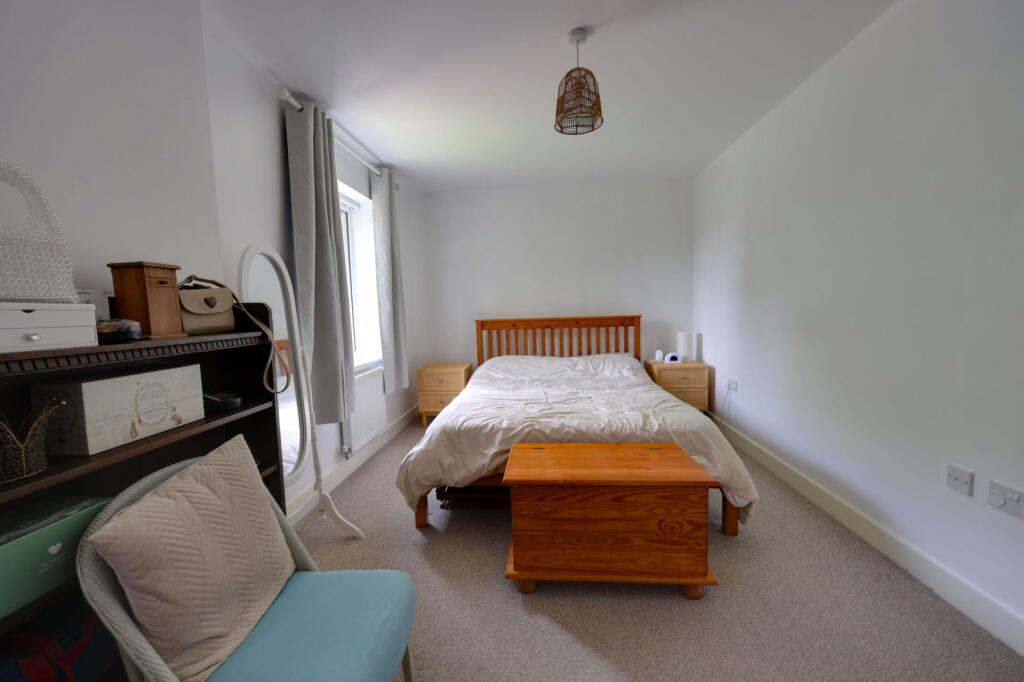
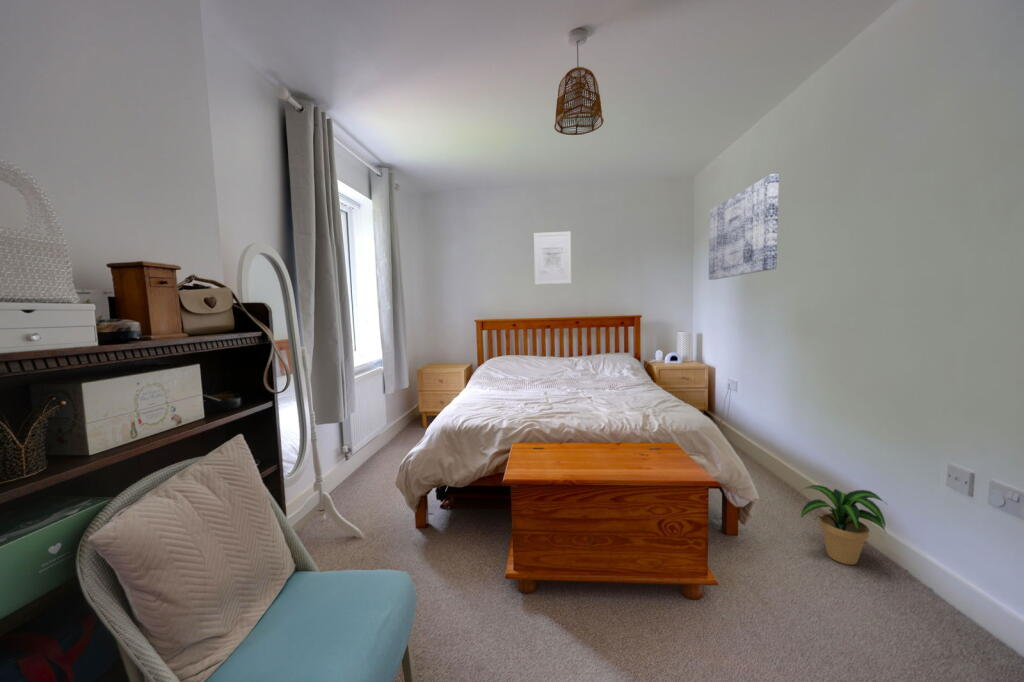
+ wall art [708,173,780,281]
+ potted plant [797,484,889,566]
+ wall art [533,231,572,285]
